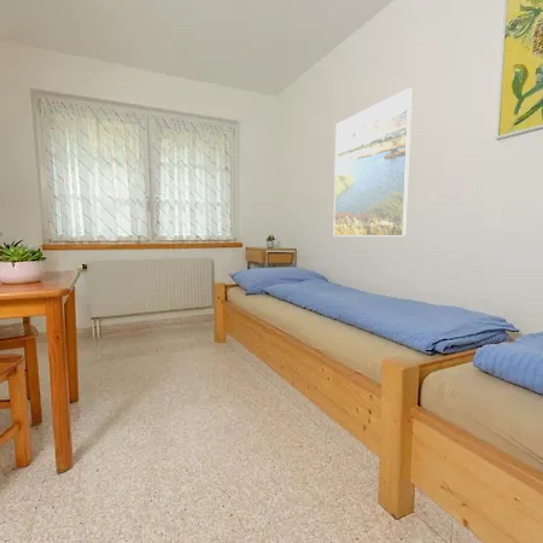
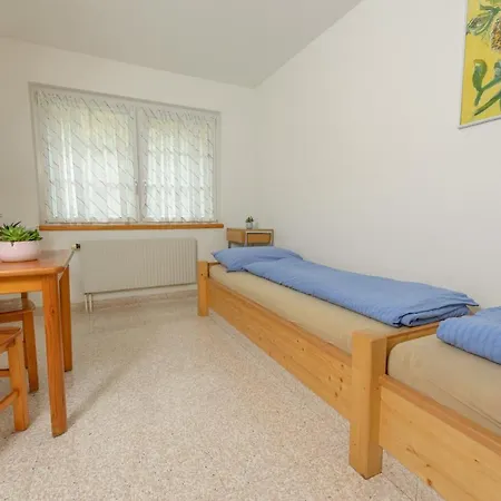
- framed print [332,87,414,238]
